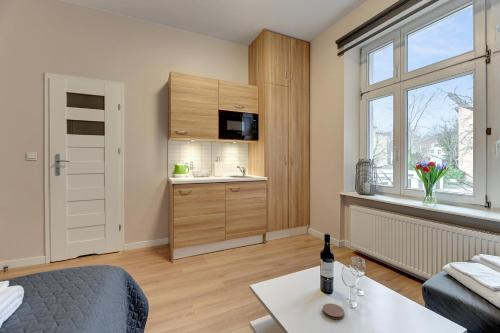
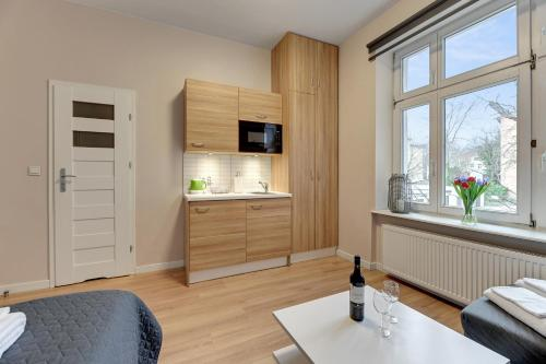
- coaster [322,303,345,321]
